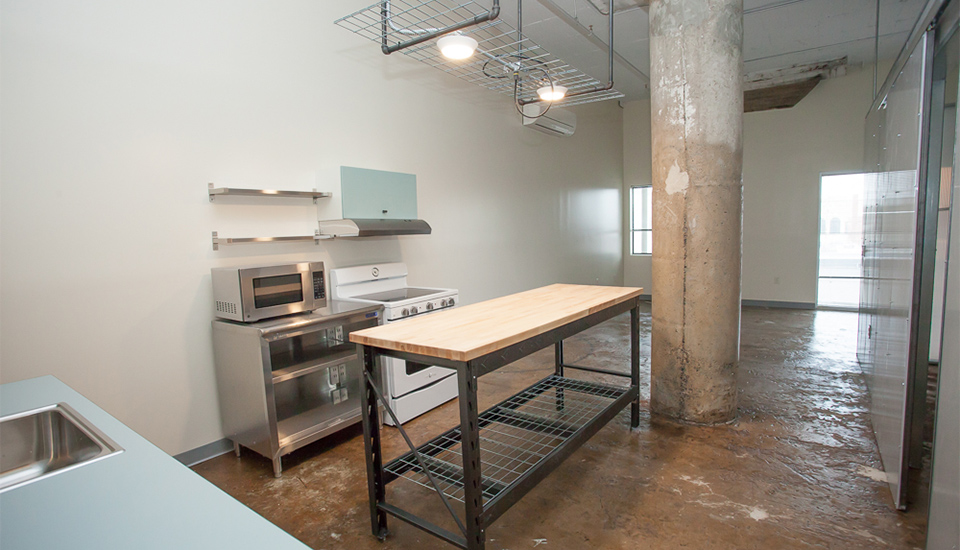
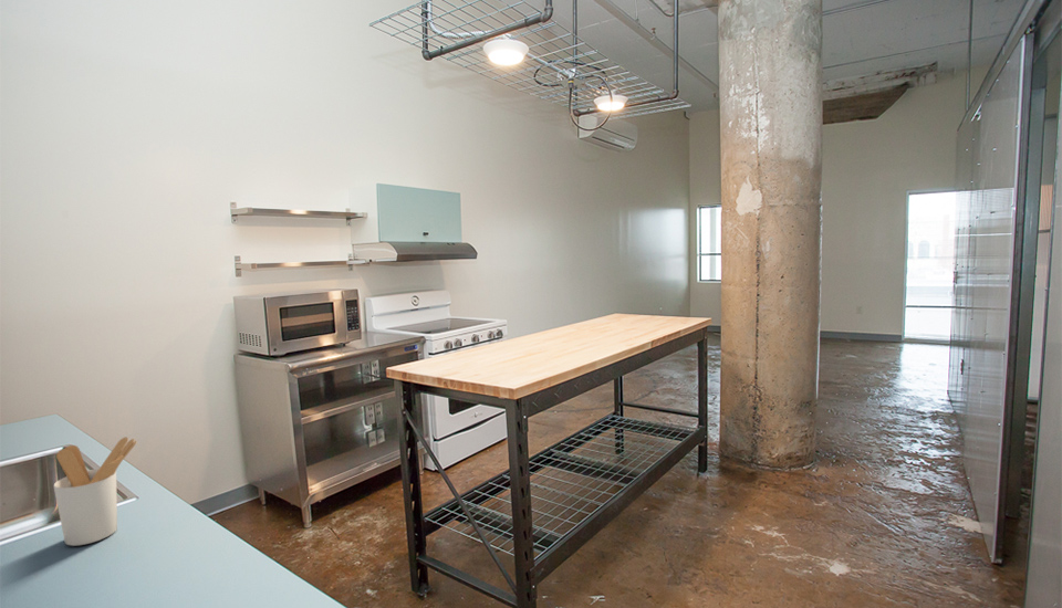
+ utensil holder [53,437,138,547]
